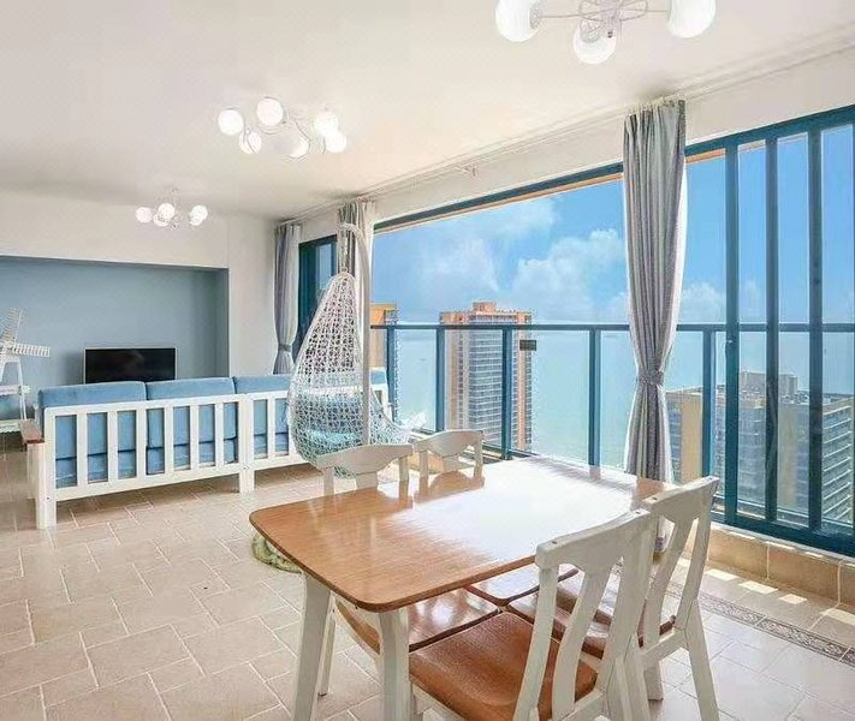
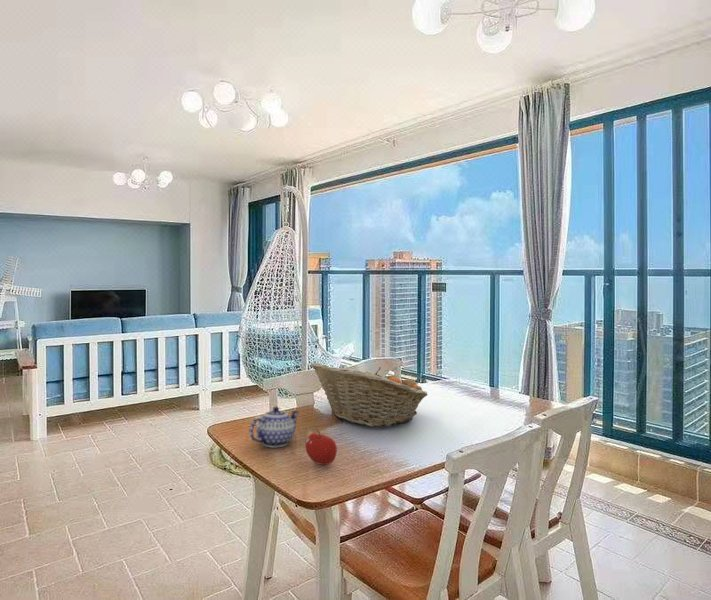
+ teapot [249,406,300,448]
+ fruit basket [310,361,429,428]
+ fruit [304,429,338,466]
